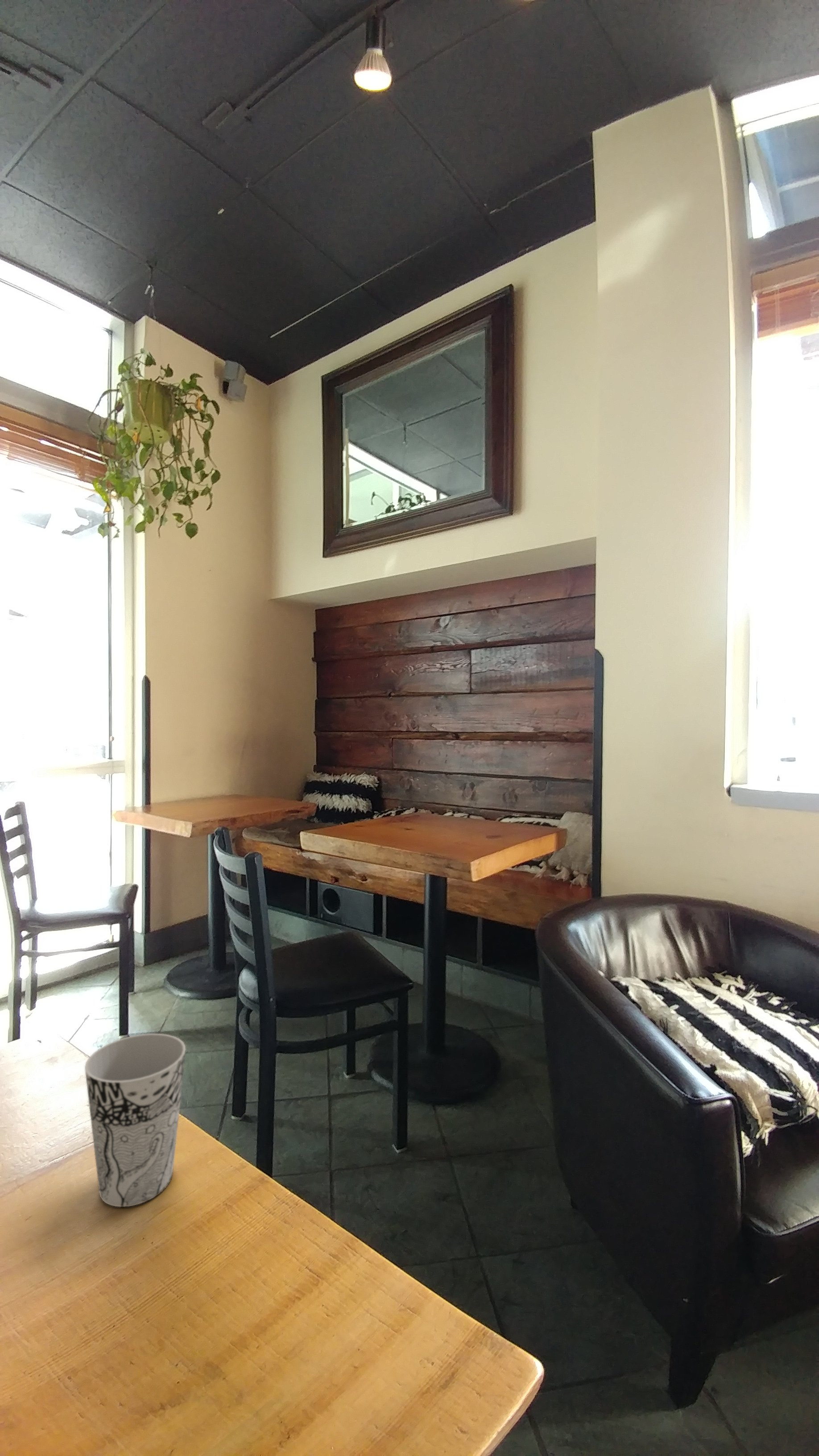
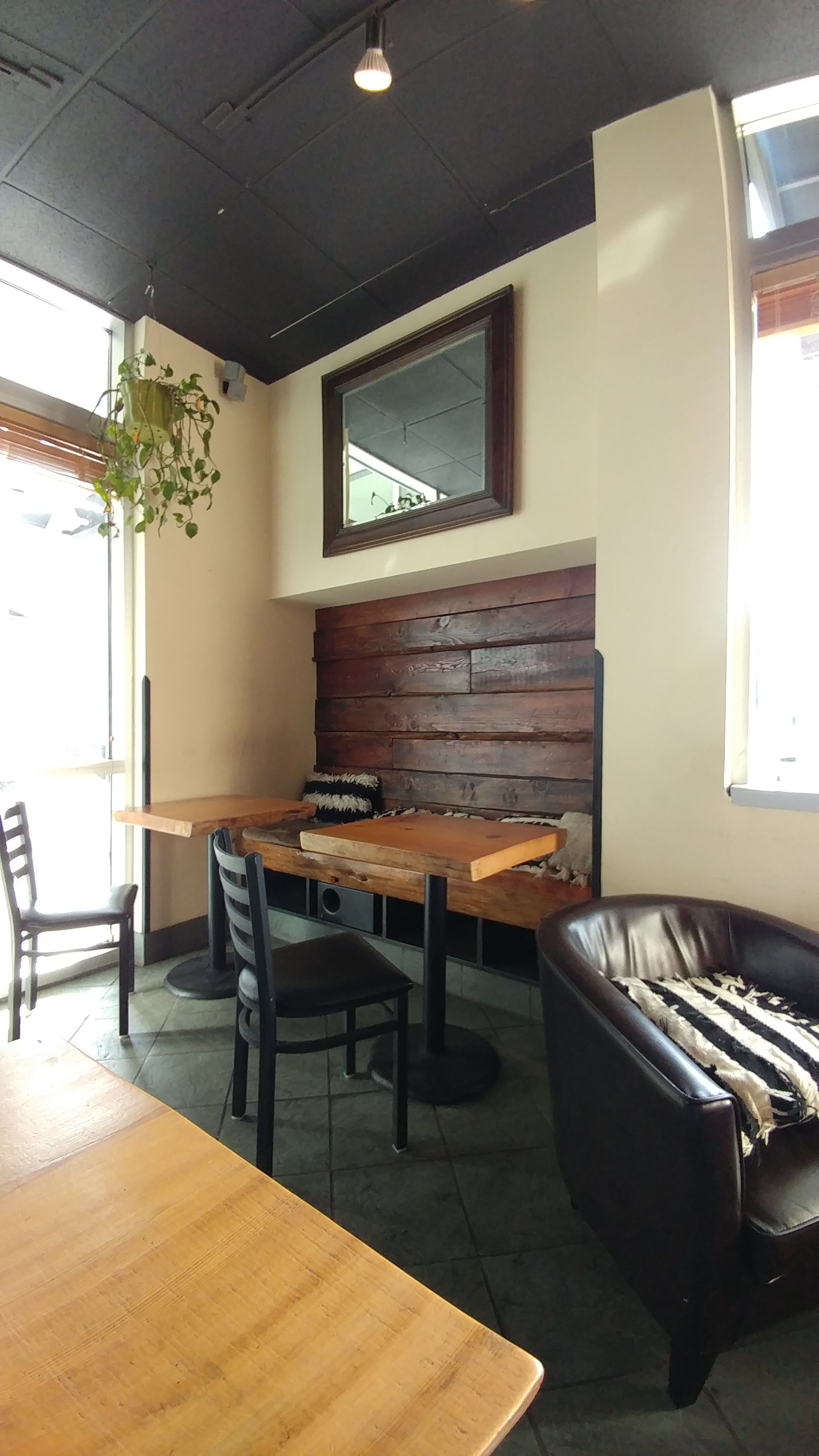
- cup [84,1033,186,1208]
